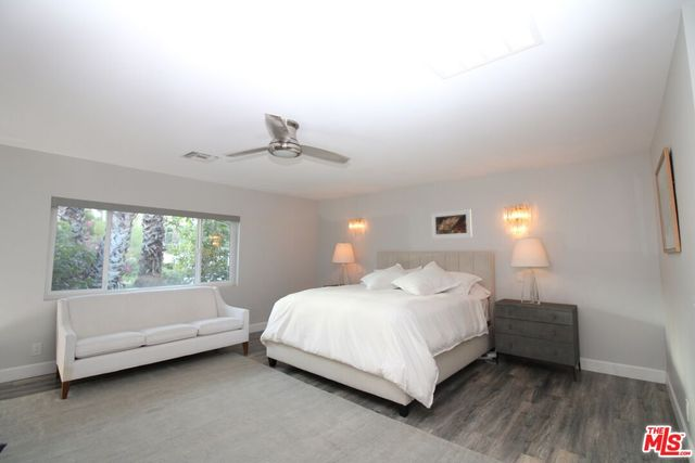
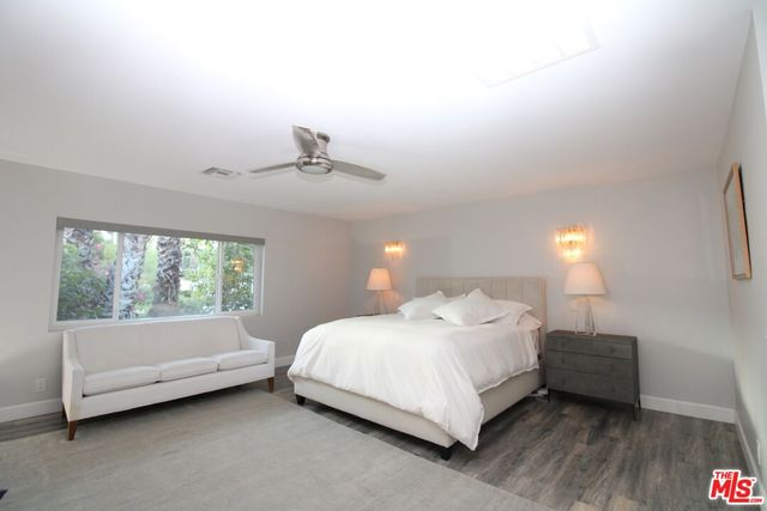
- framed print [430,208,473,241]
